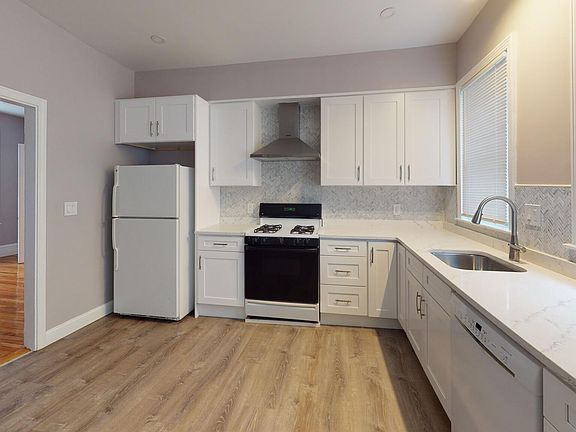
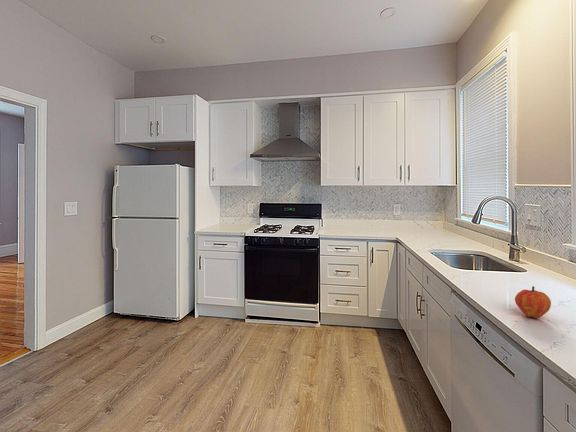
+ fruit [514,285,552,319]
